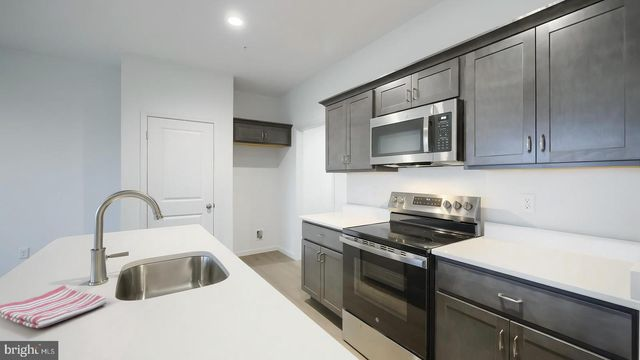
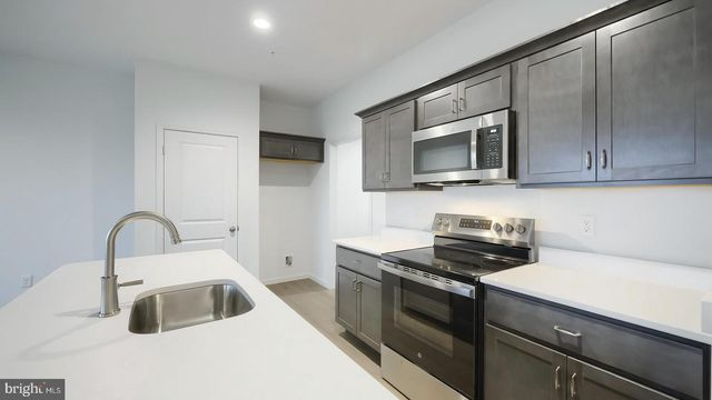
- dish towel [0,284,108,329]
